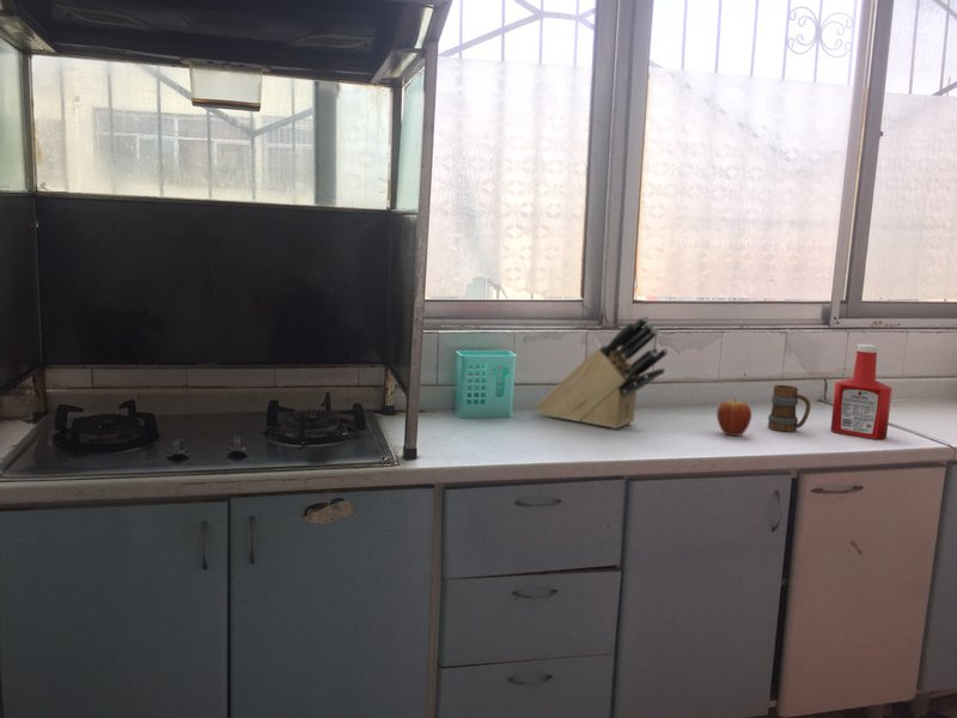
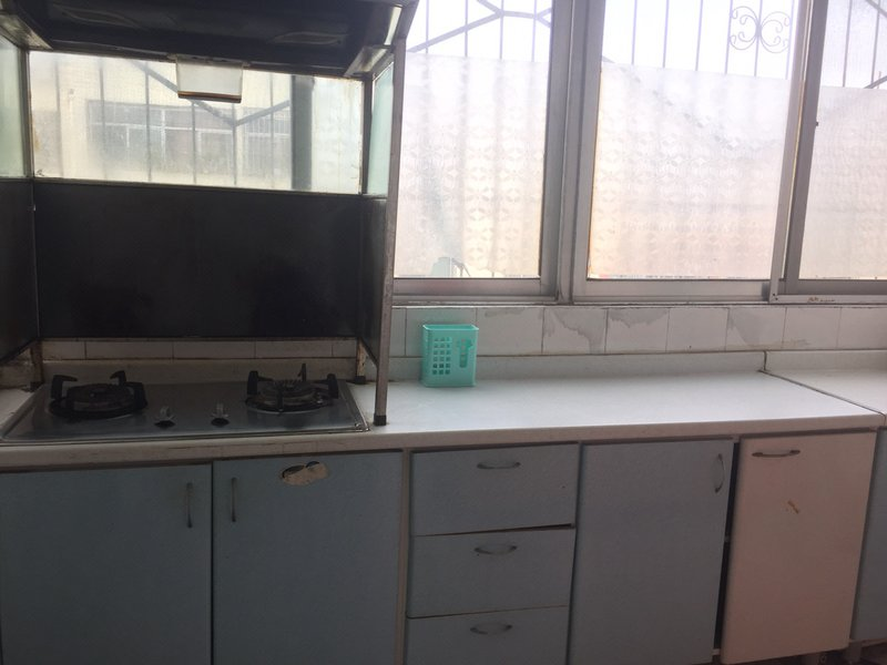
- fruit [715,397,752,437]
- knife block [536,315,670,430]
- mug [767,384,812,433]
- soap bottle [830,343,894,440]
